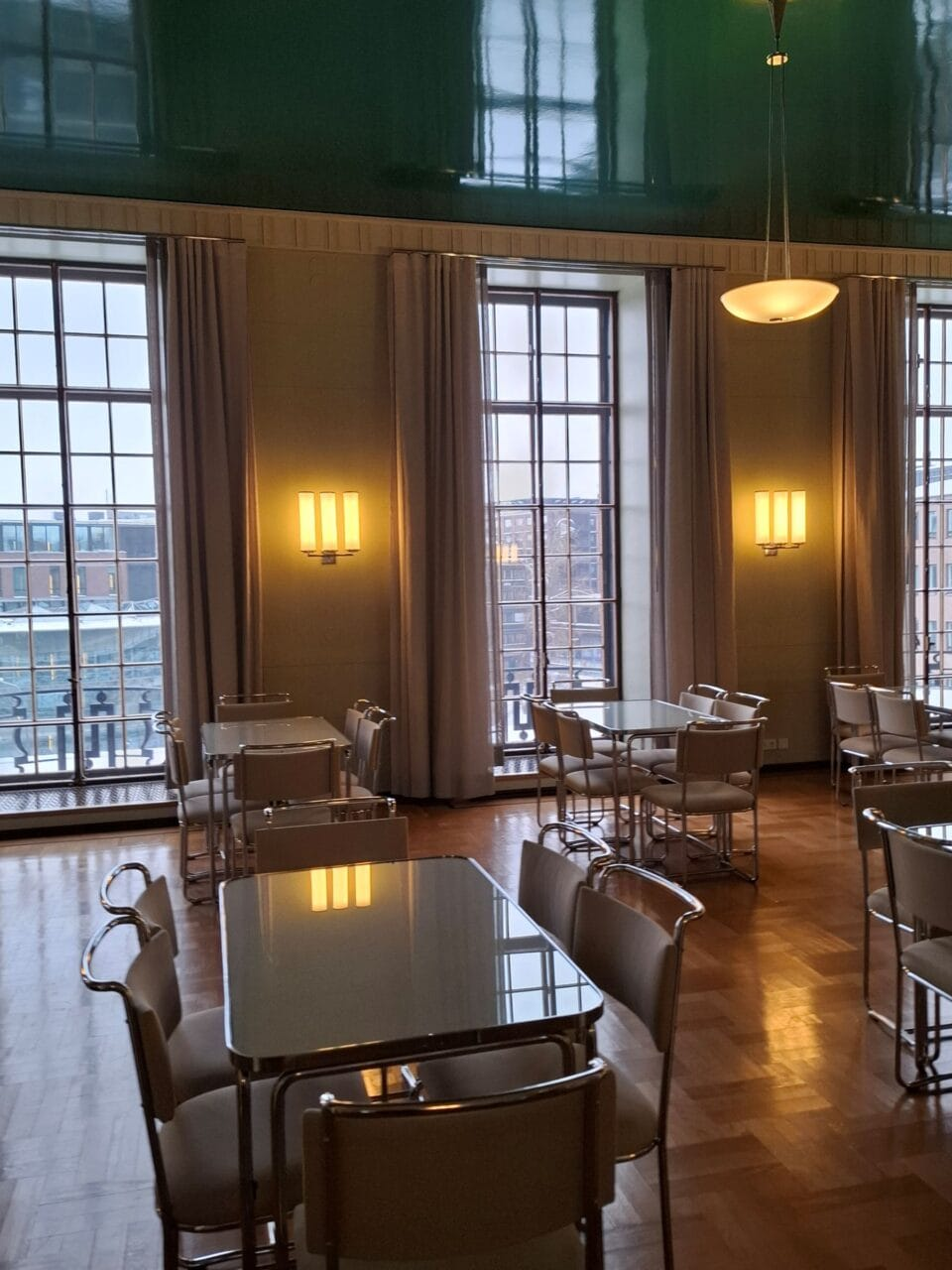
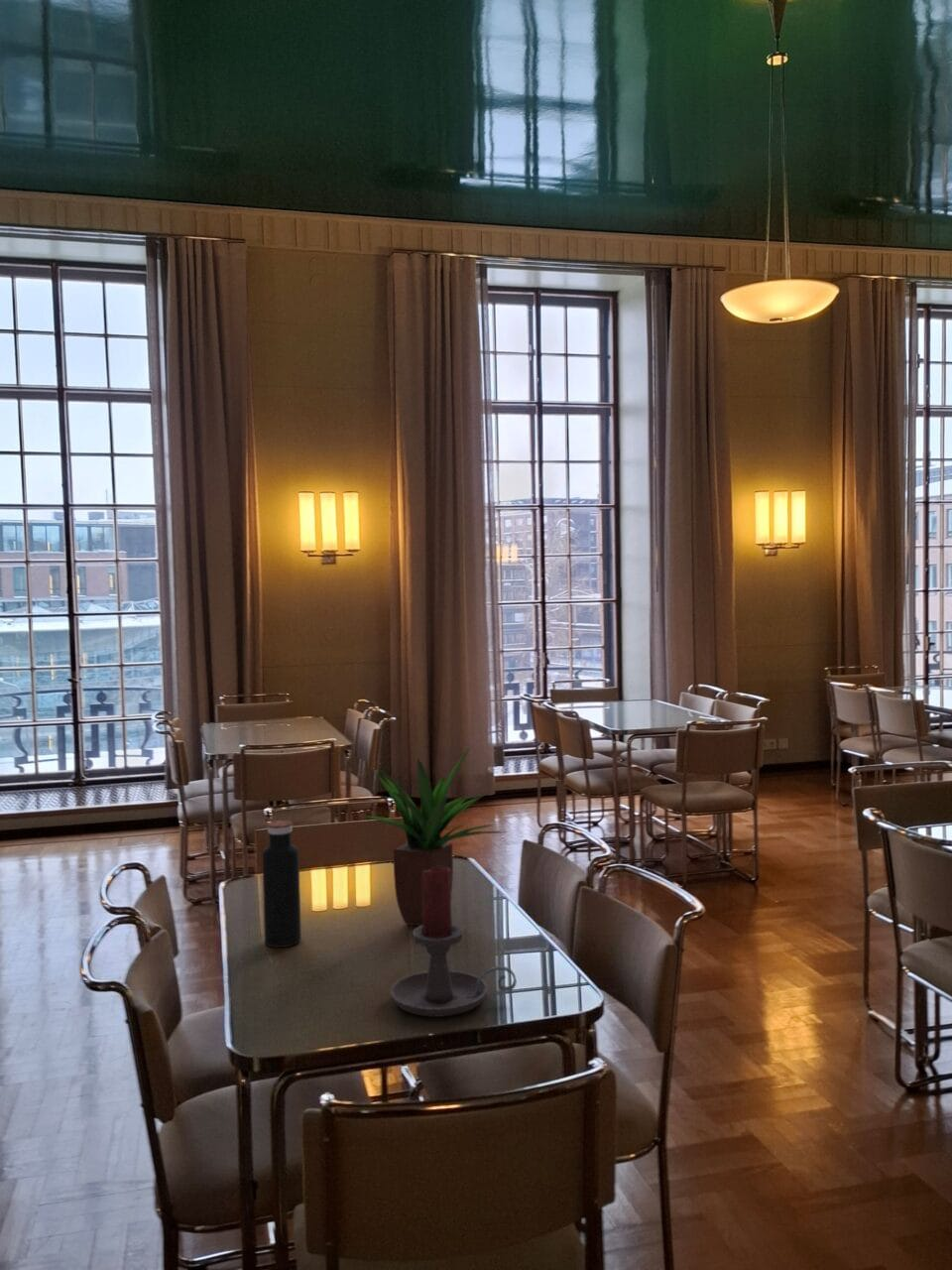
+ candle holder [389,866,518,1018]
+ water bottle [261,820,302,949]
+ potted plant [356,745,506,927]
